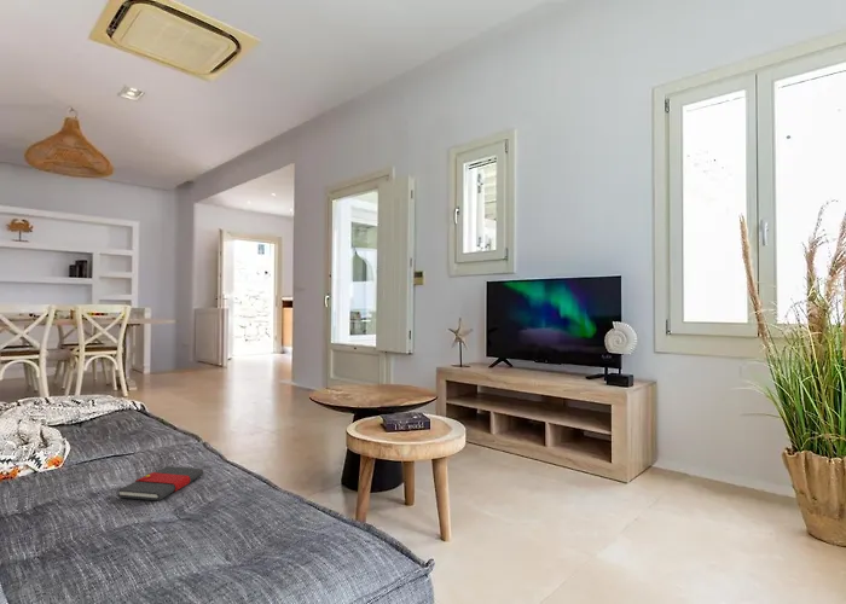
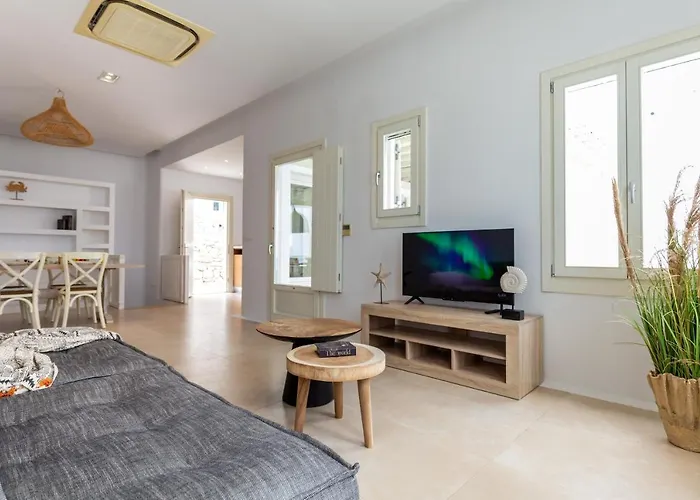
- book [115,465,204,501]
